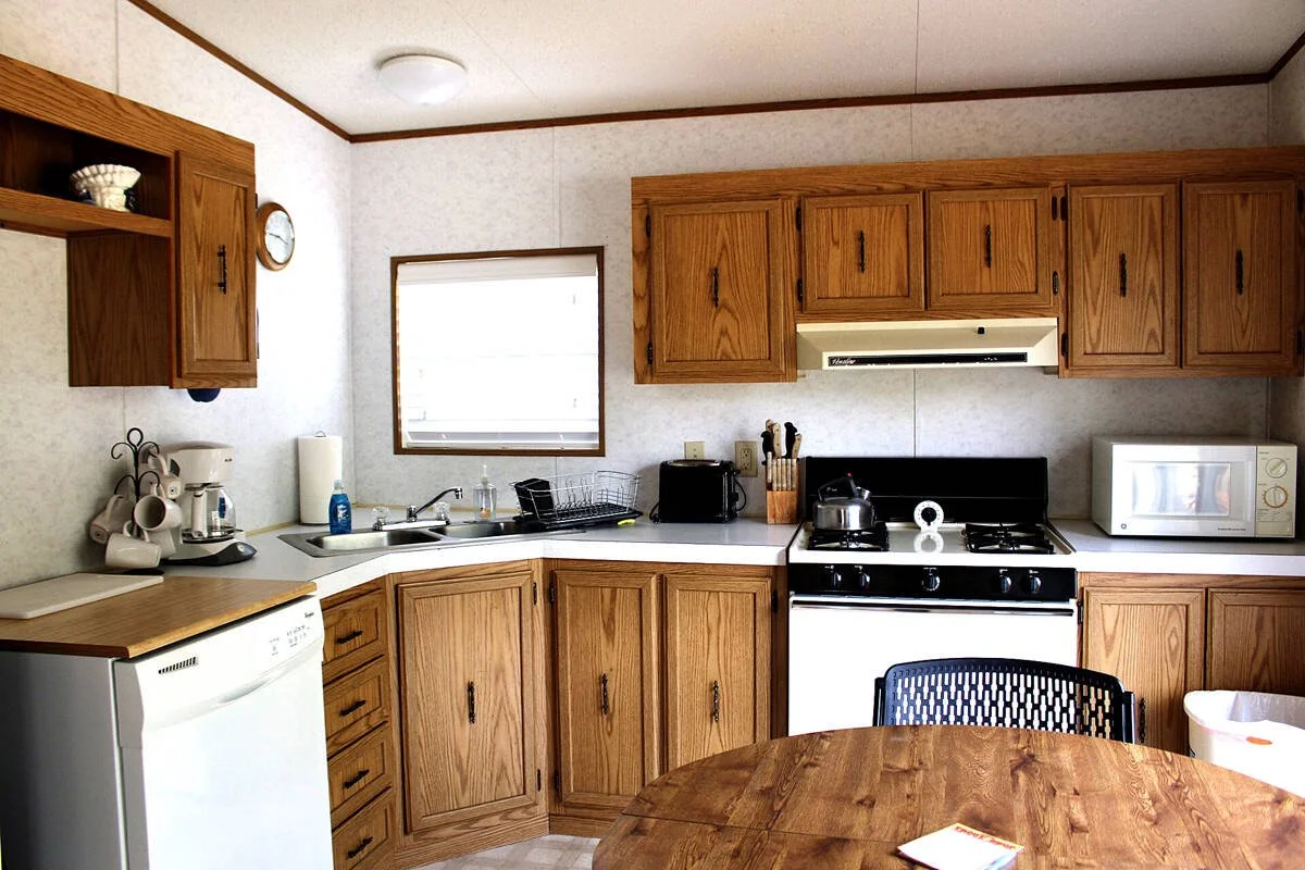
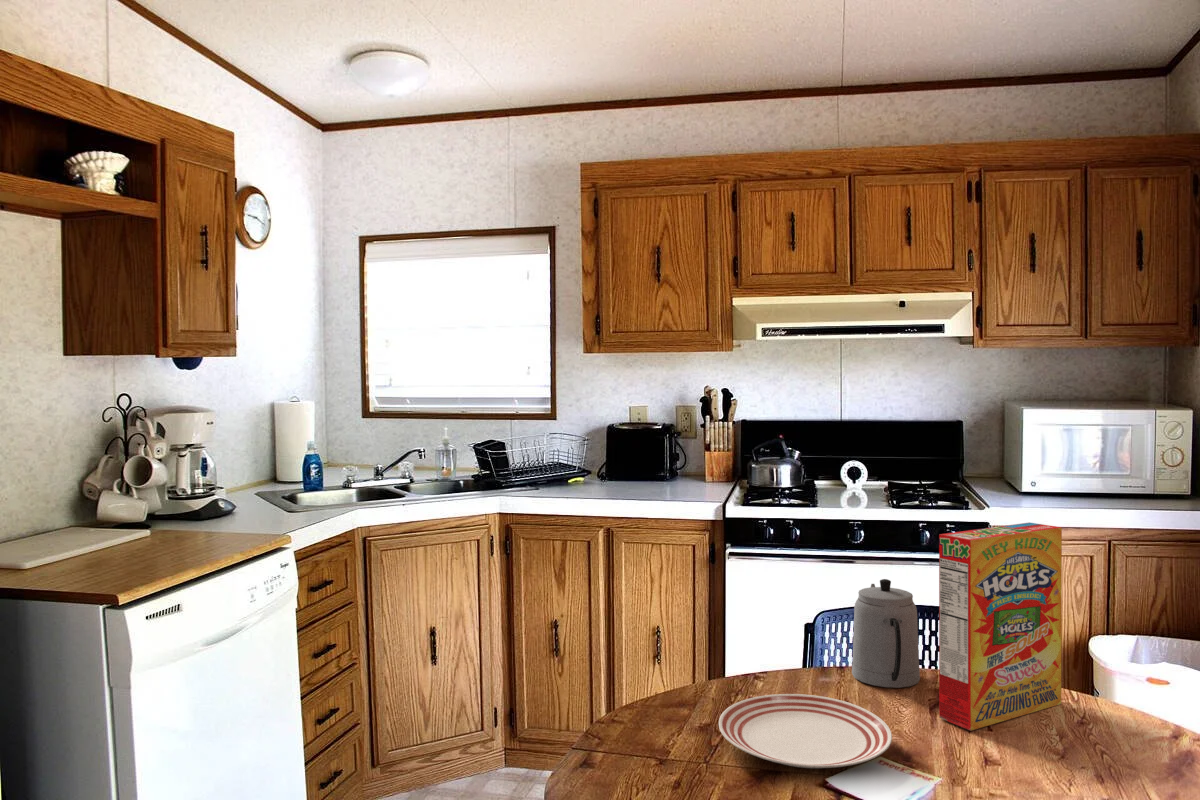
+ cereal box [938,521,1063,732]
+ teapot [851,578,921,689]
+ dinner plate [718,693,893,769]
